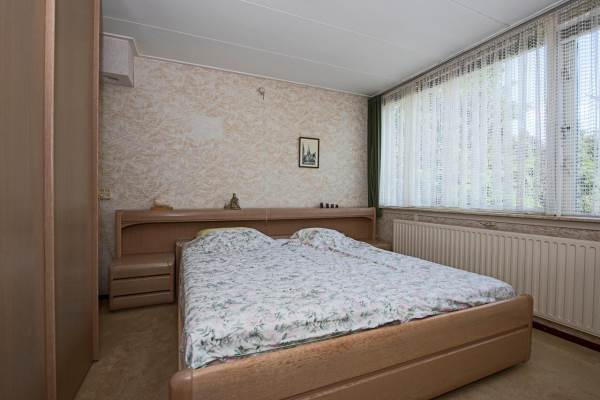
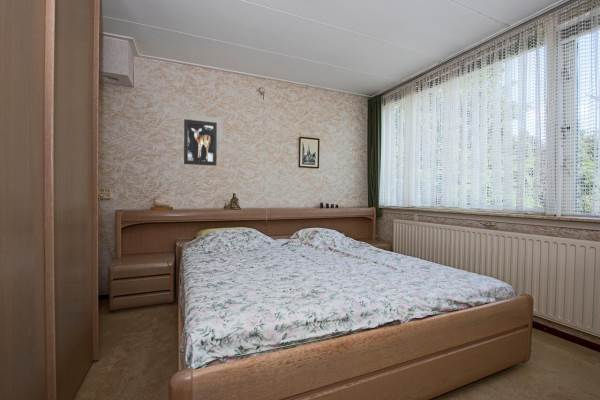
+ wall art [183,118,218,167]
